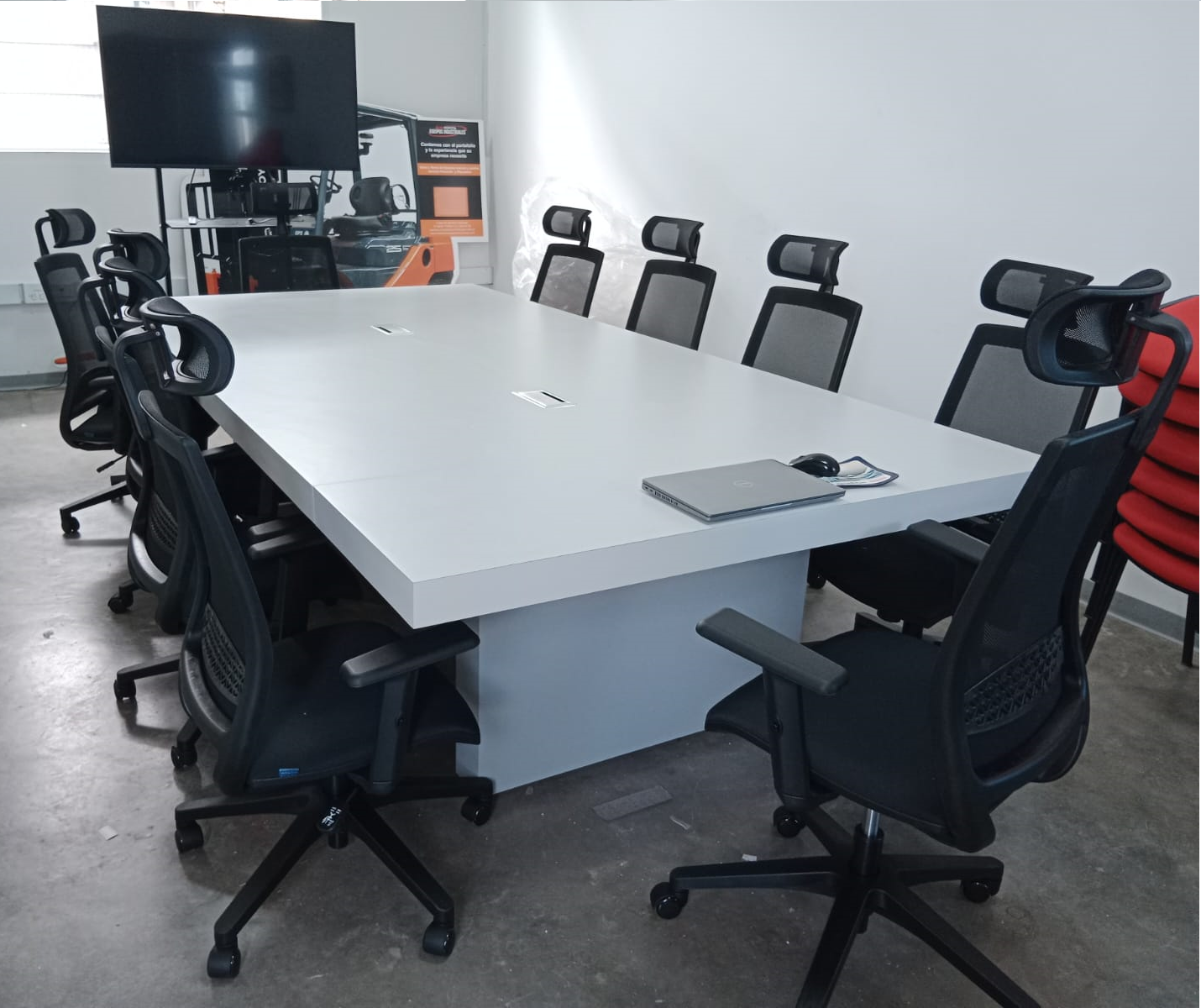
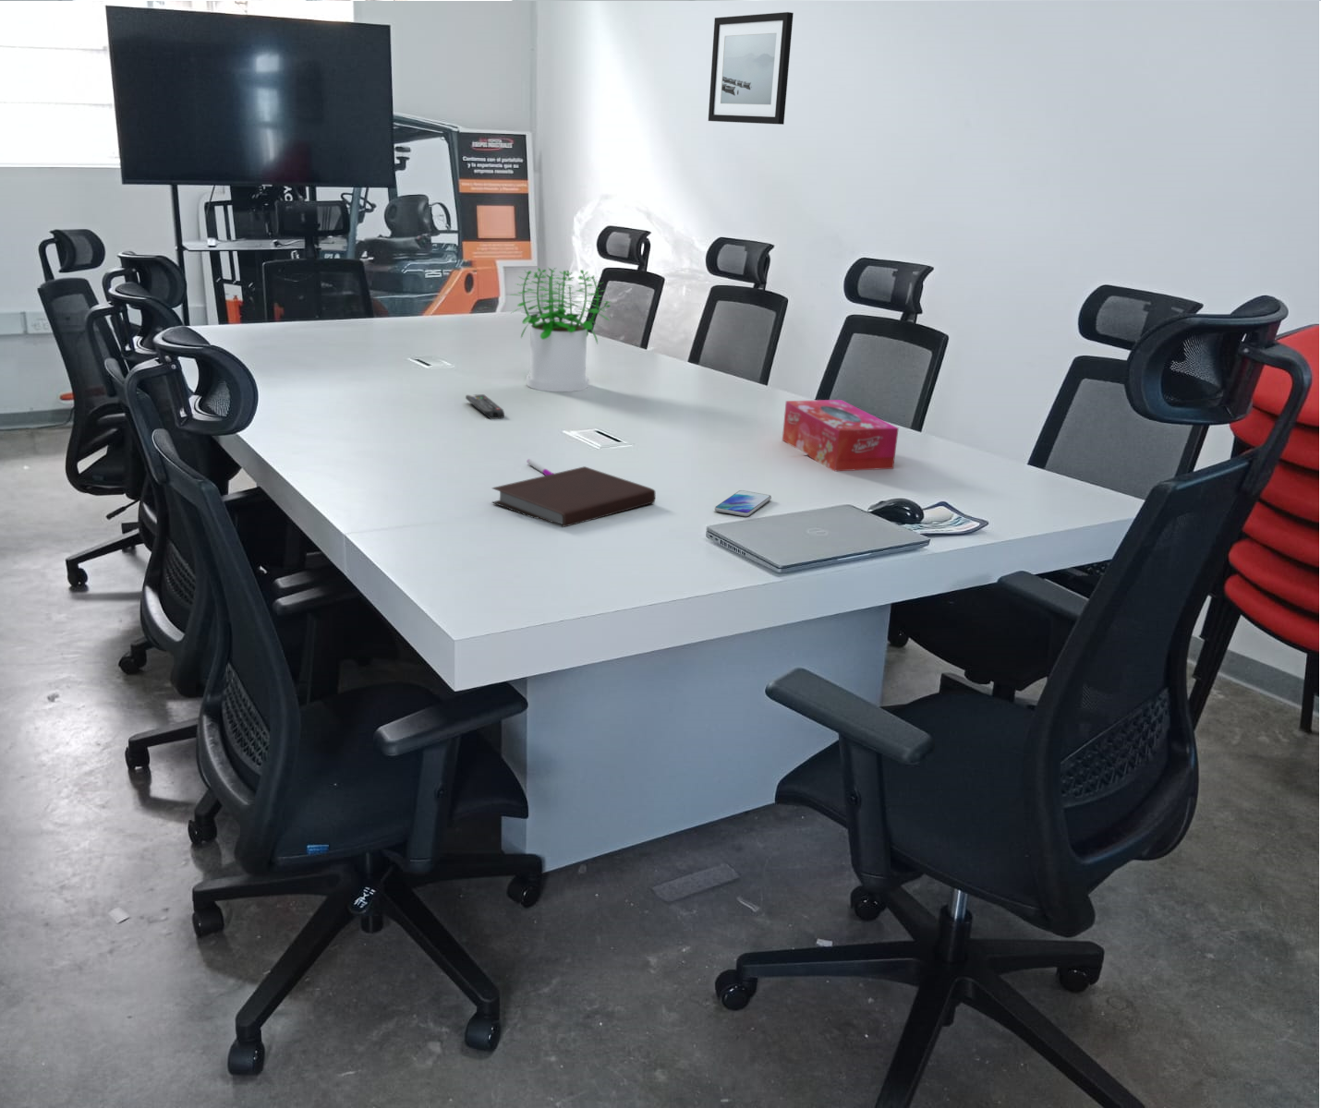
+ potted plant [509,266,612,392]
+ wall art [707,11,794,125]
+ remote control [464,394,505,420]
+ notebook [491,465,657,528]
+ smartphone [714,489,772,517]
+ pen [527,458,553,476]
+ tissue box [782,399,900,472]
